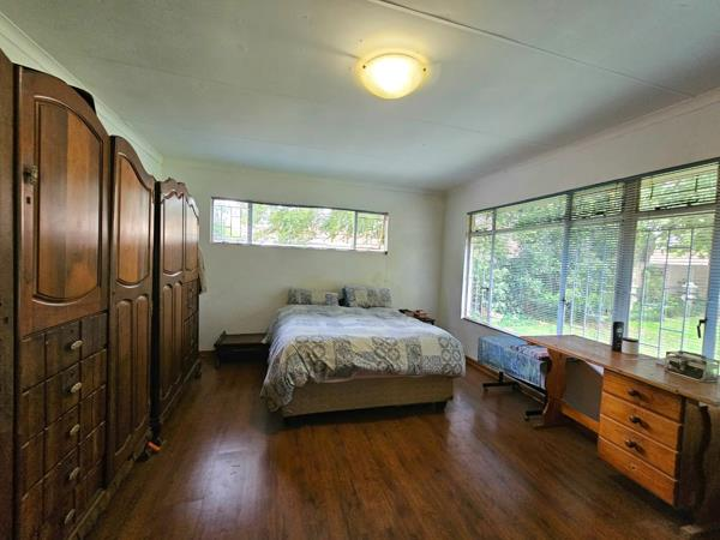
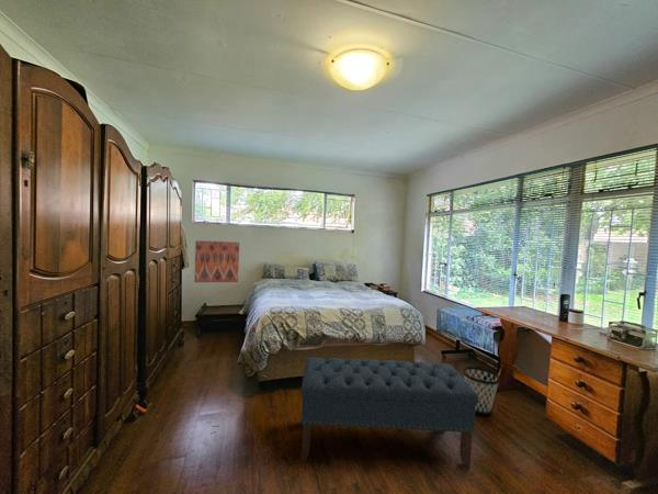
+ wall art [193,239,240,283]
+ bench [300,357,480,469]
+ wastebasket [462,366,501,417]
